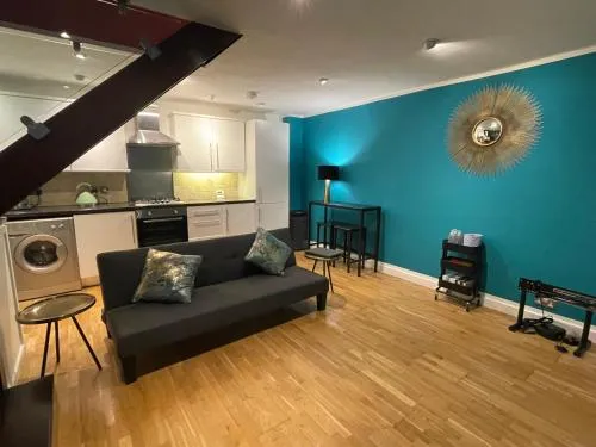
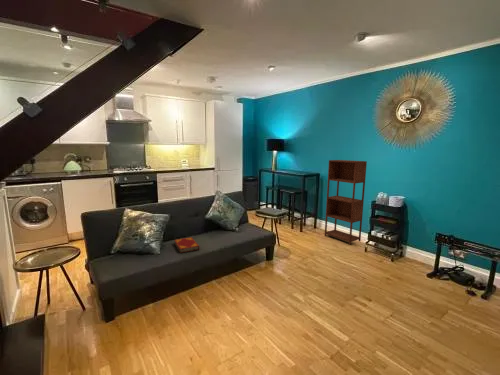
+ shelving unit [324,159,368,246]
+ hardback book [173,236,200,254]
